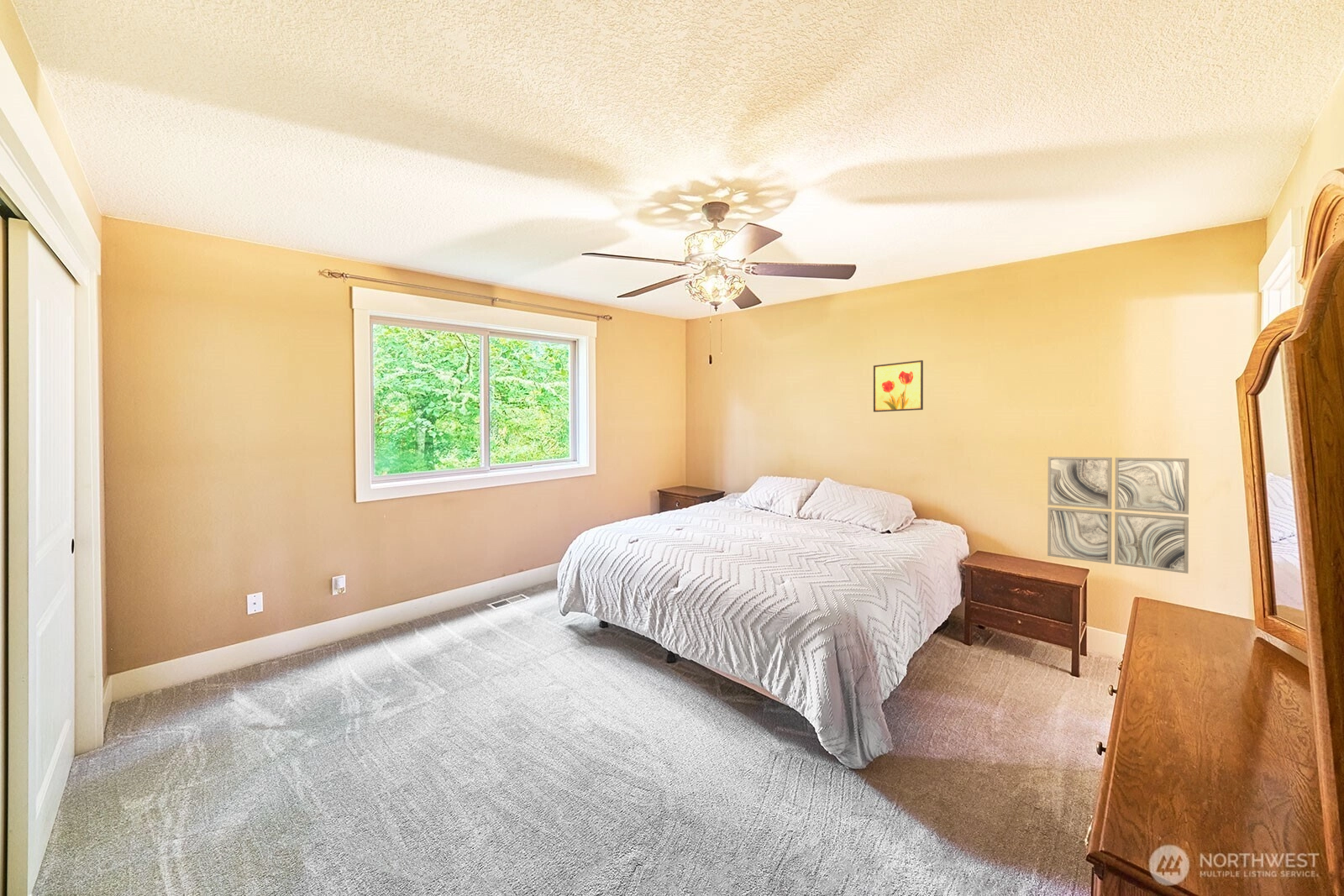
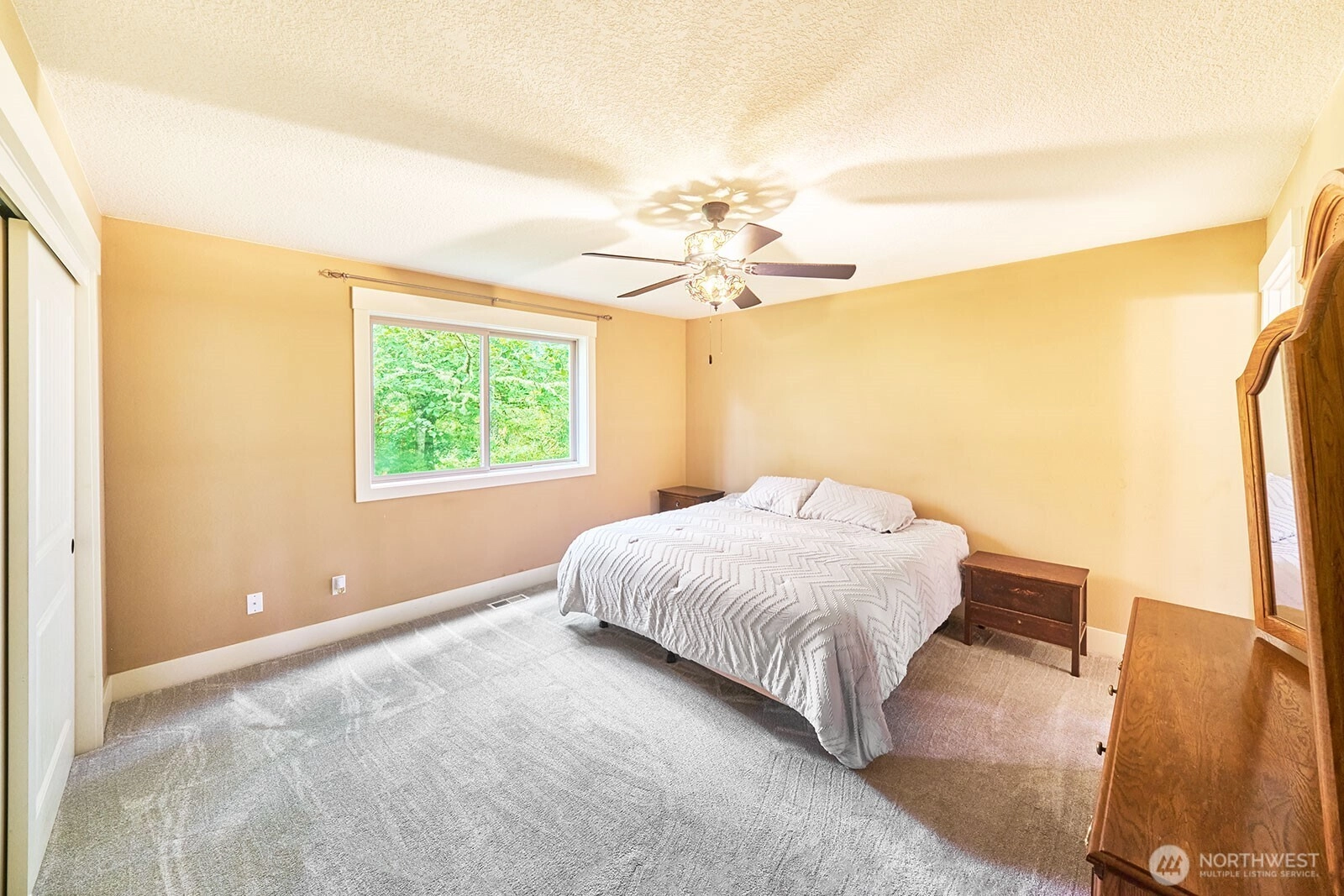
- wall art [1047,456,1189,574]
- wall art [873,359,924,413]
